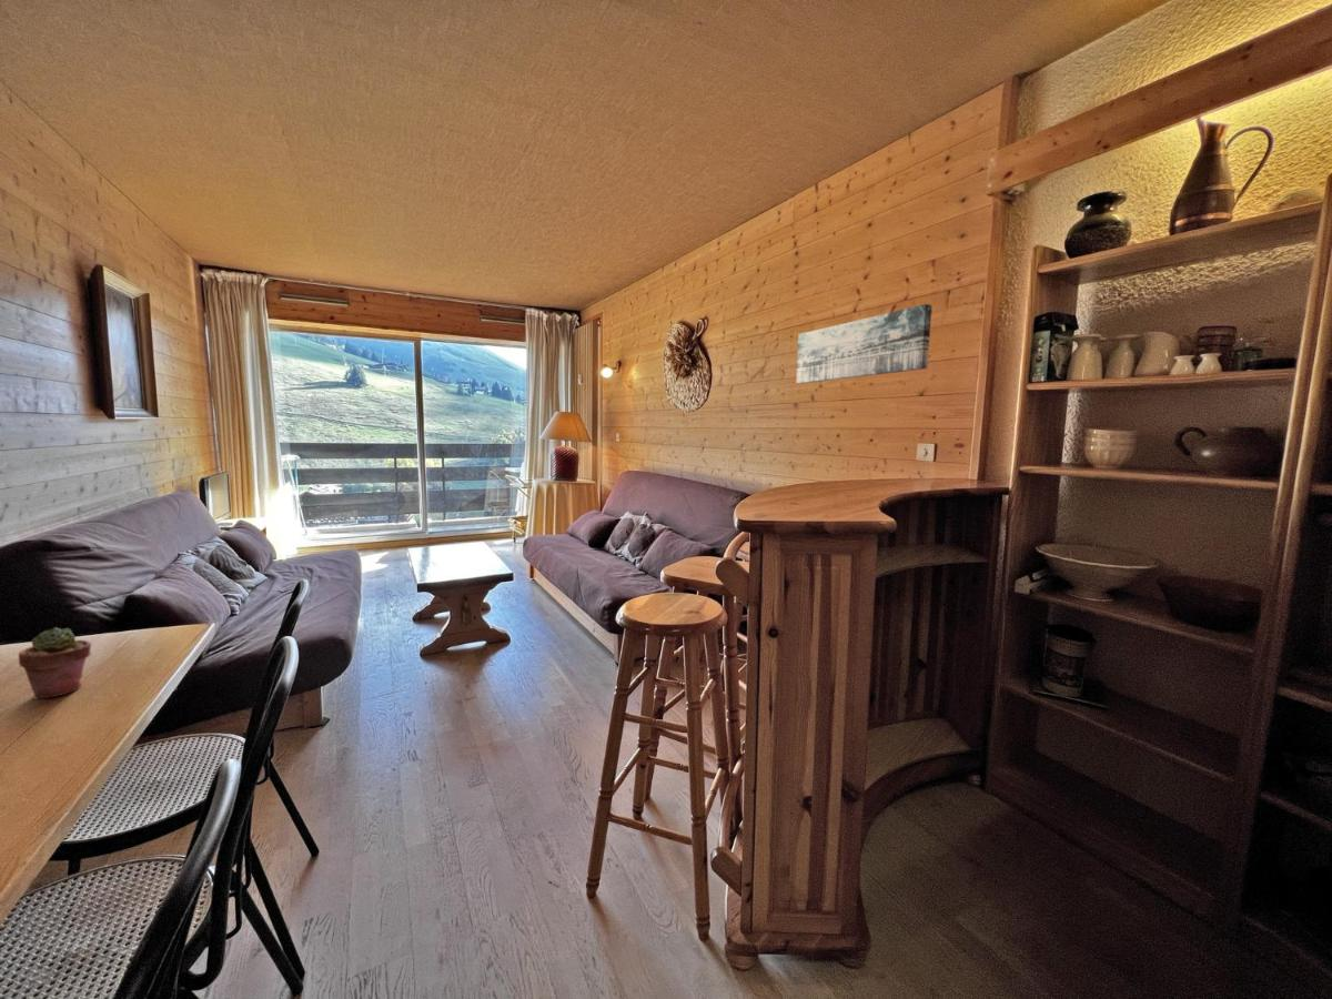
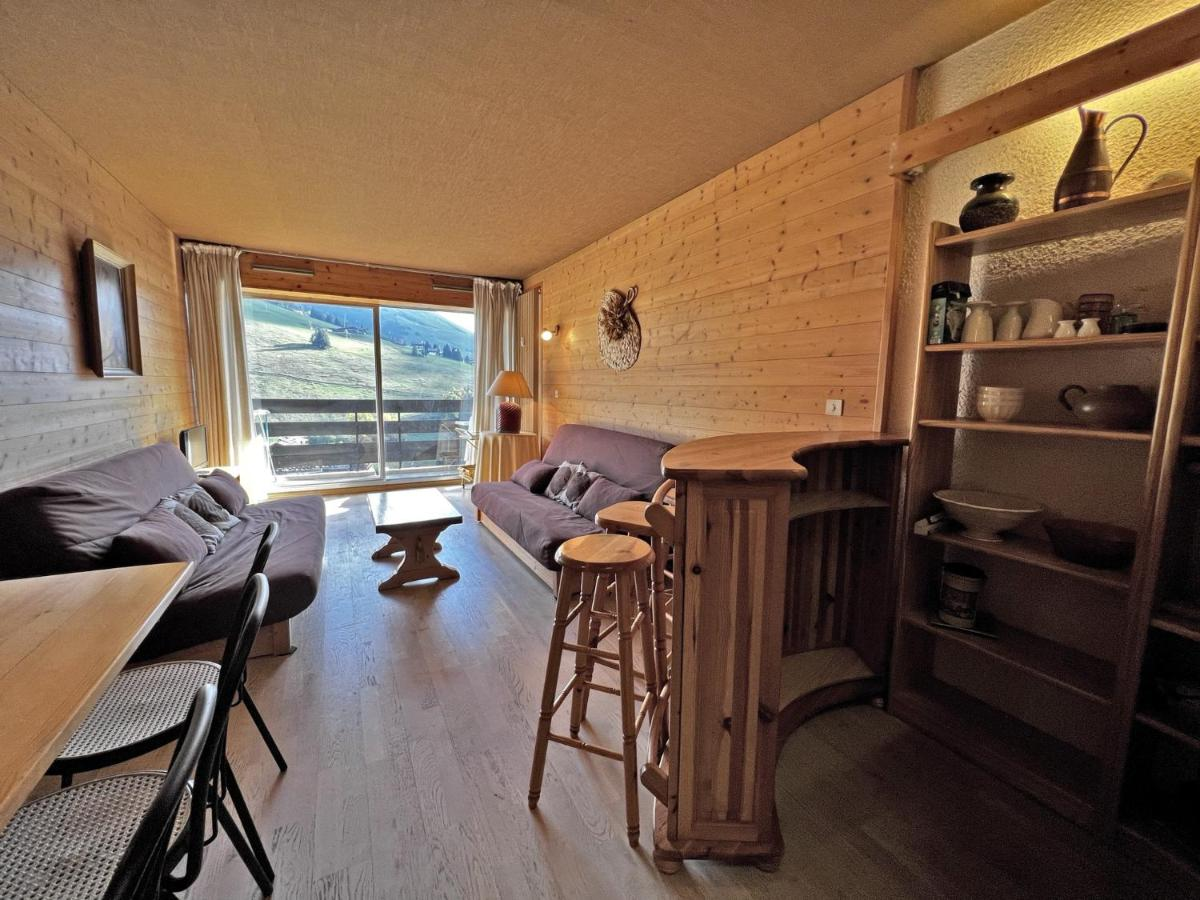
- potted succulent [18,626,92,699]
- wall art [795,303,932,385]
